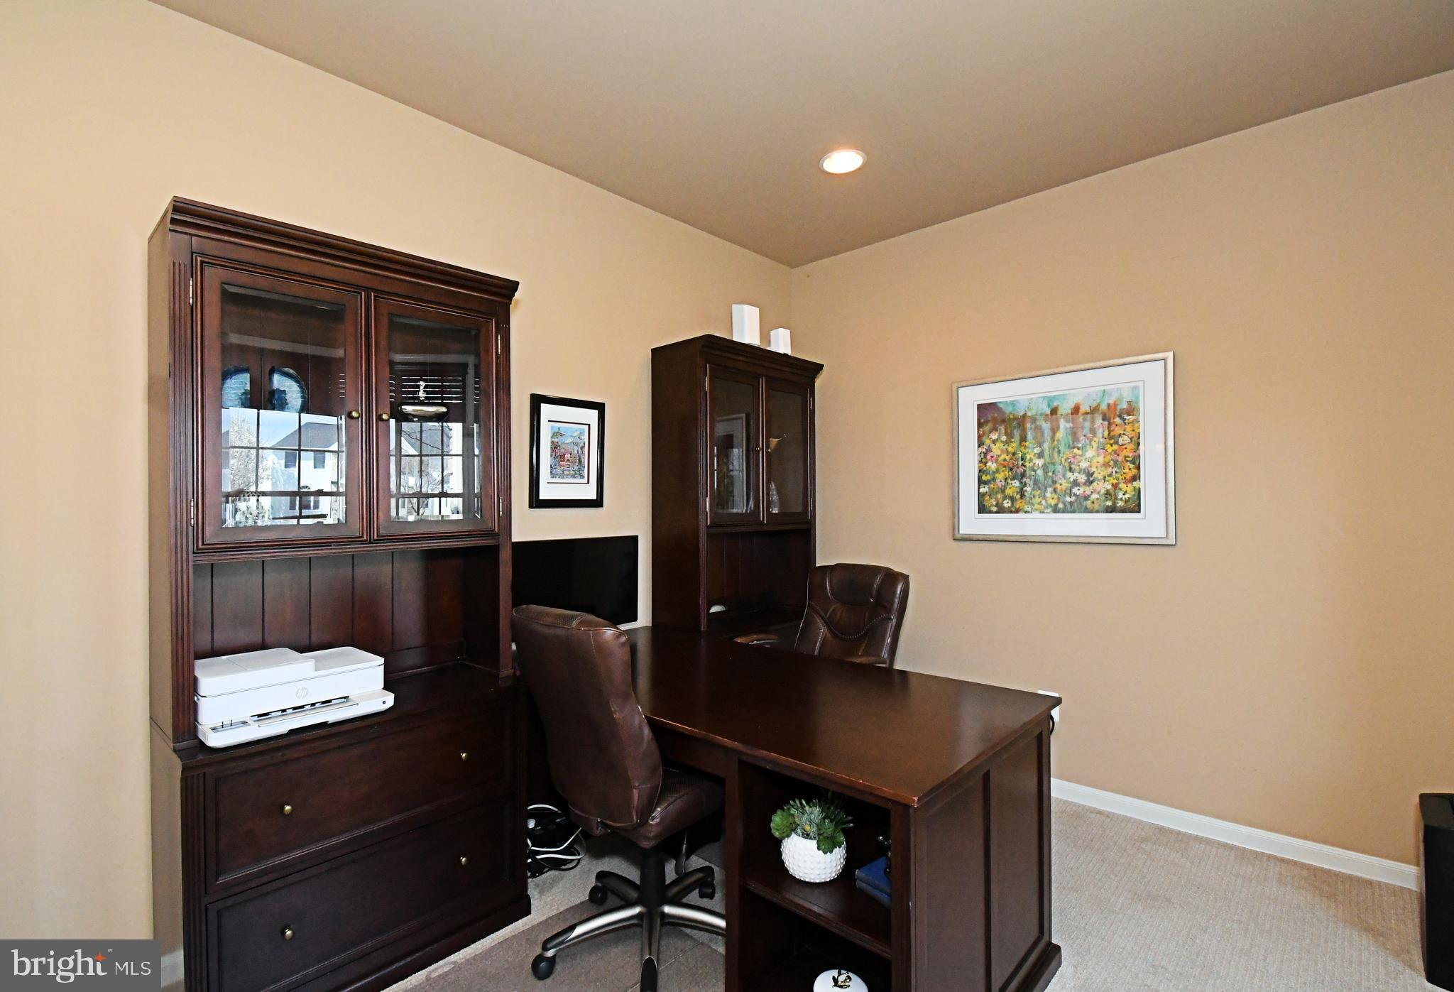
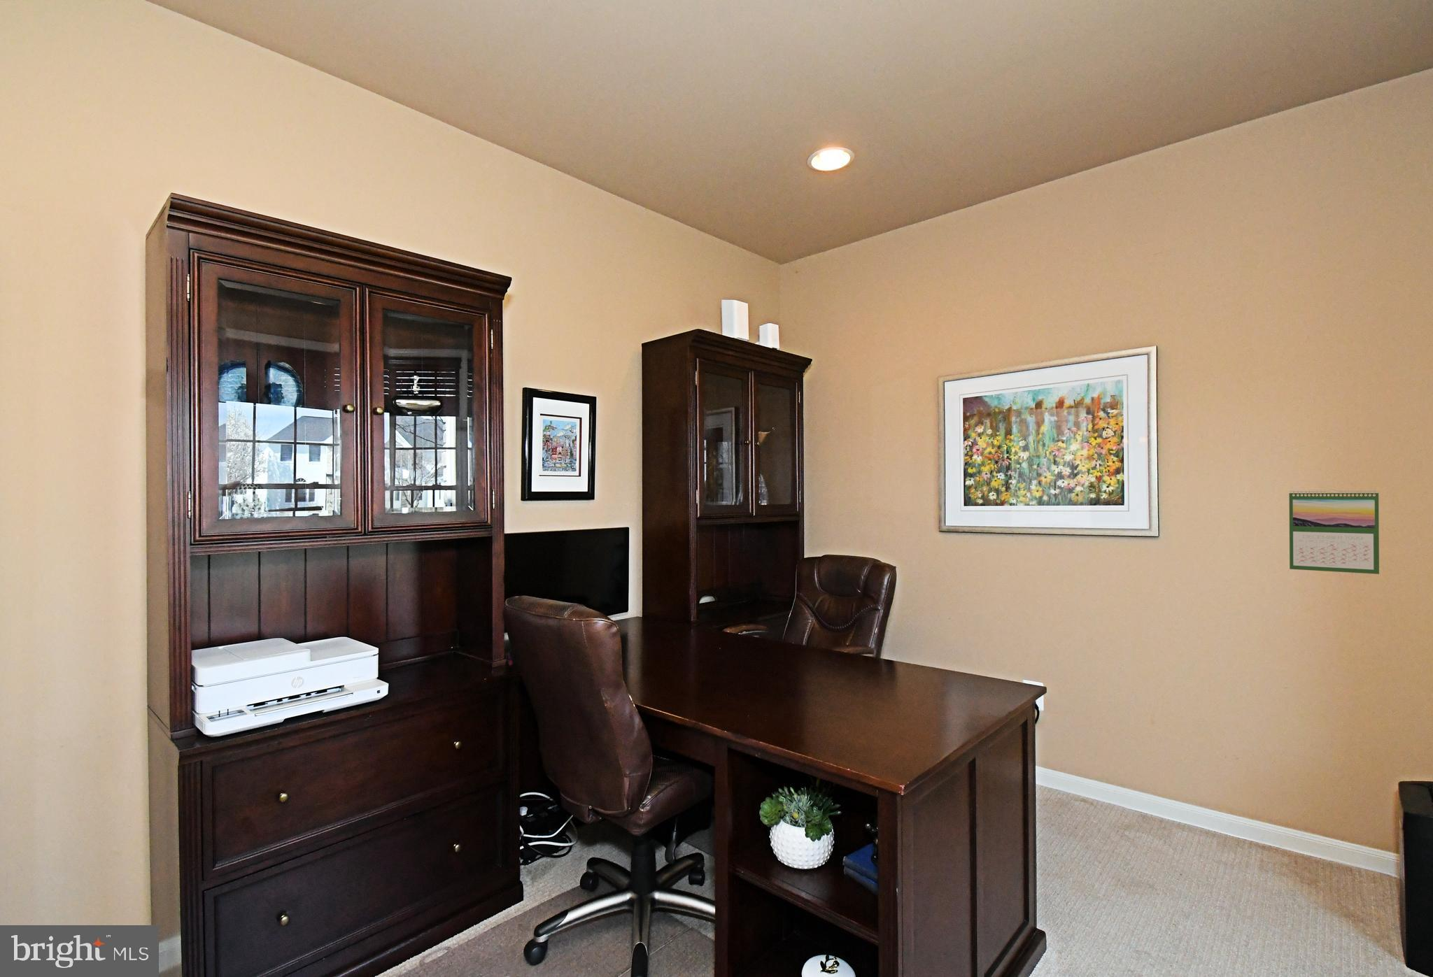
+ calendar [1288,488,1380,574]
